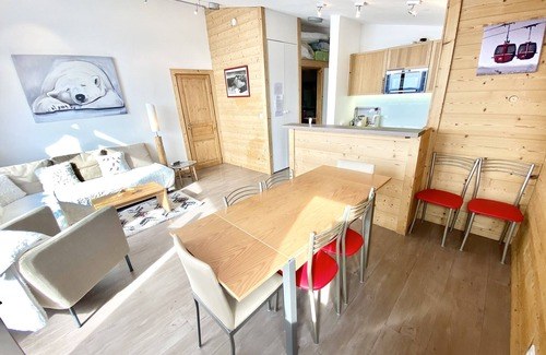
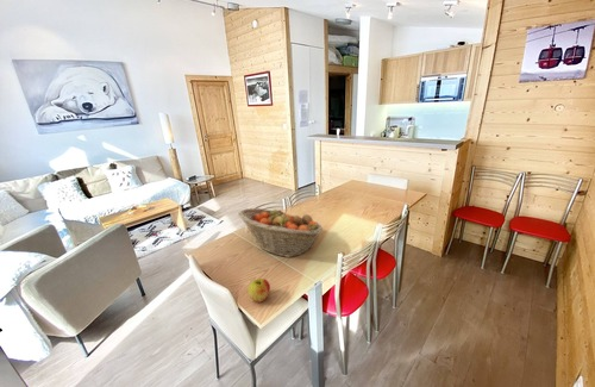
+ apple [246,277,271,304]
+ fruit basket [237,207,324,258]
